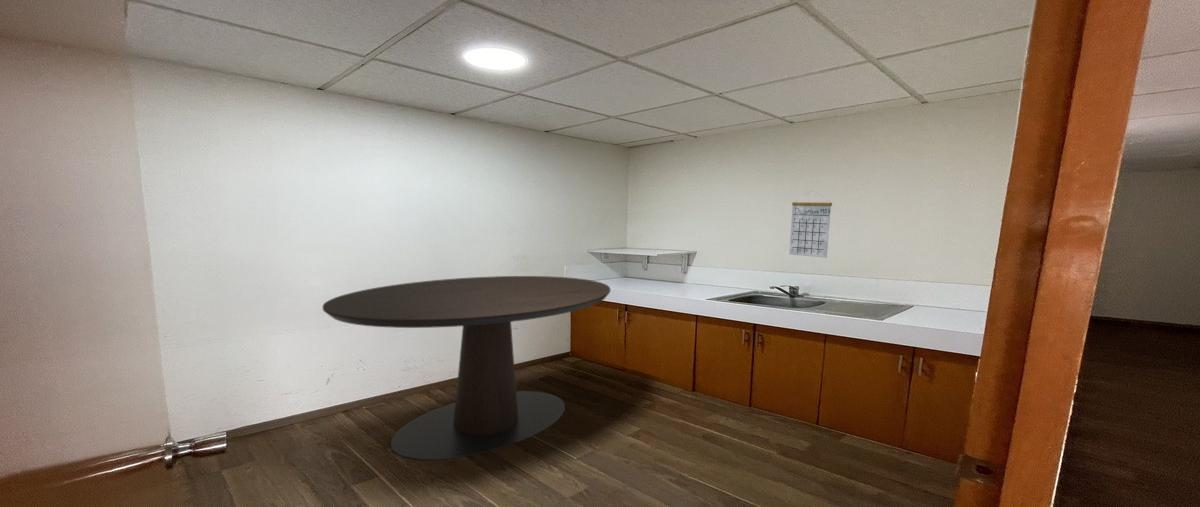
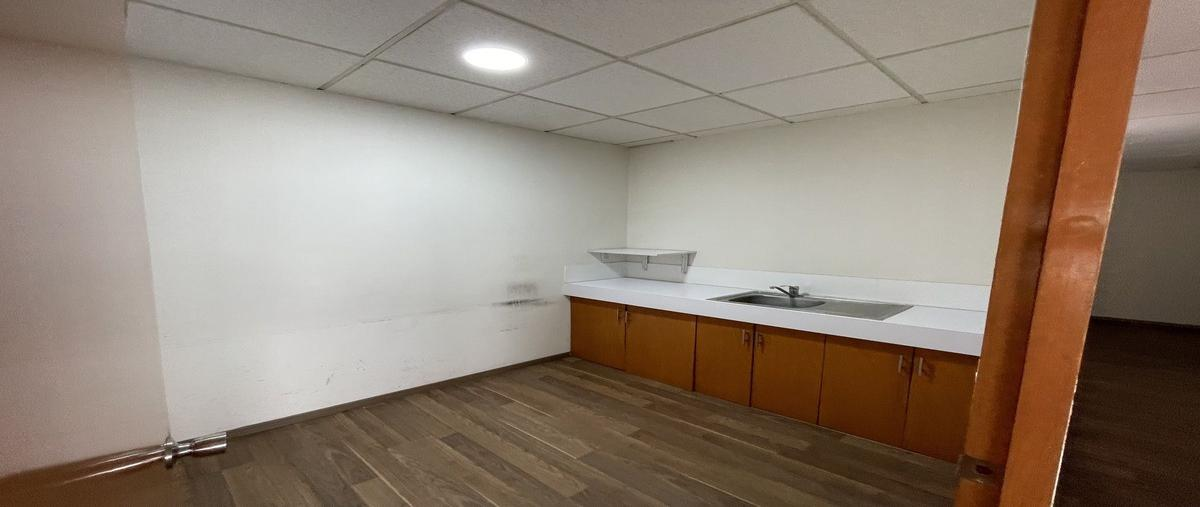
- dining table [322,275,611,461]
- calendar [788,190,833,259]
